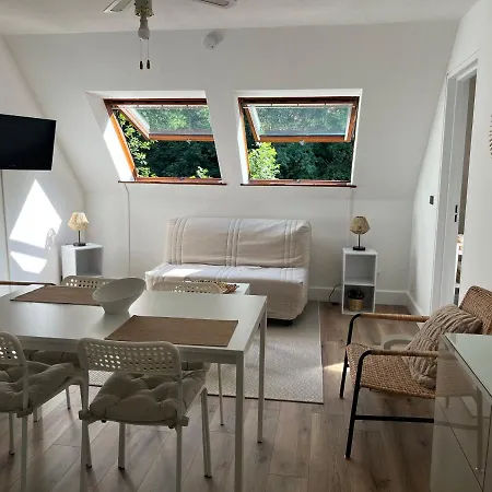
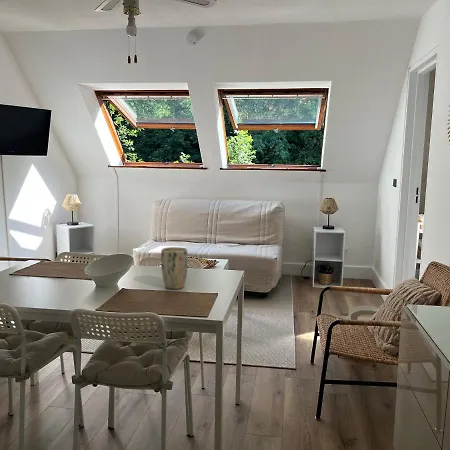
+ plant pot [160,246,189,290]
